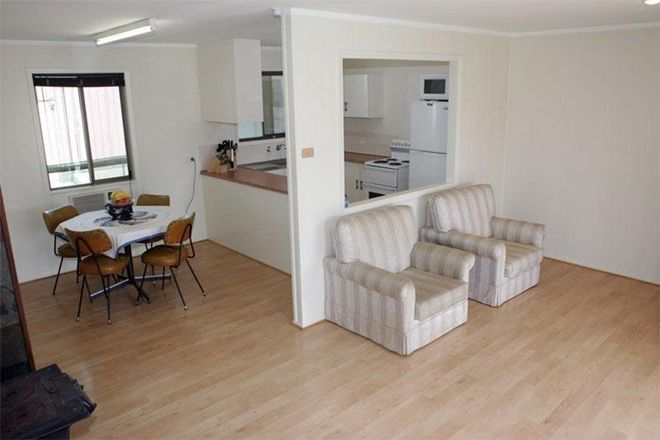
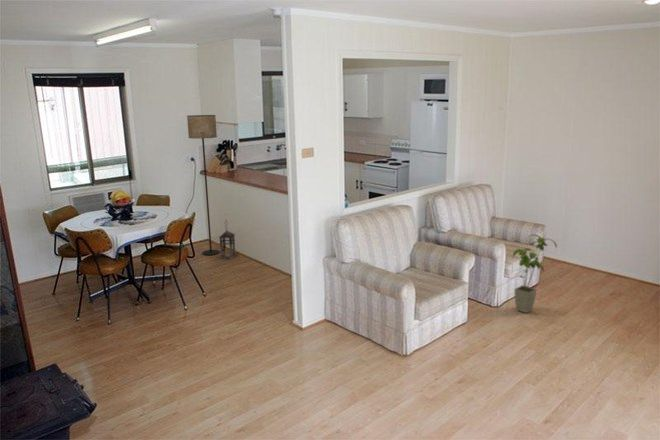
+ lantern [218,218,237,260]
+ floor lamp [186,114,221,256]
+ house plant [512,233,558,314]
